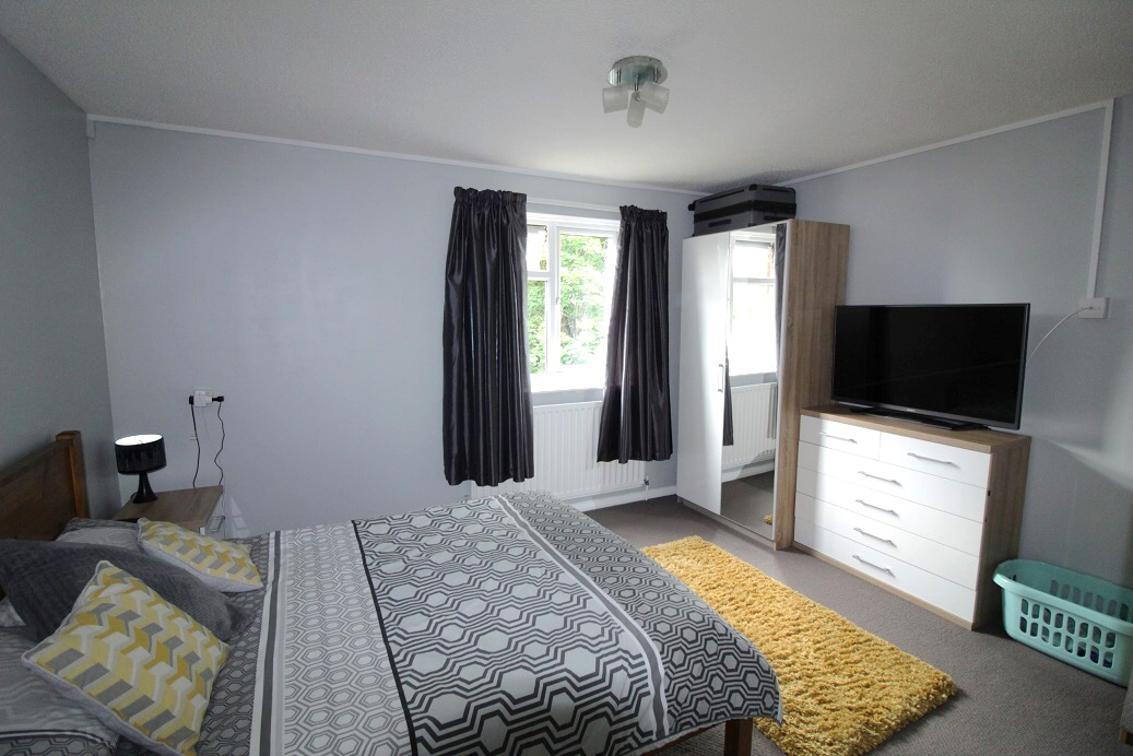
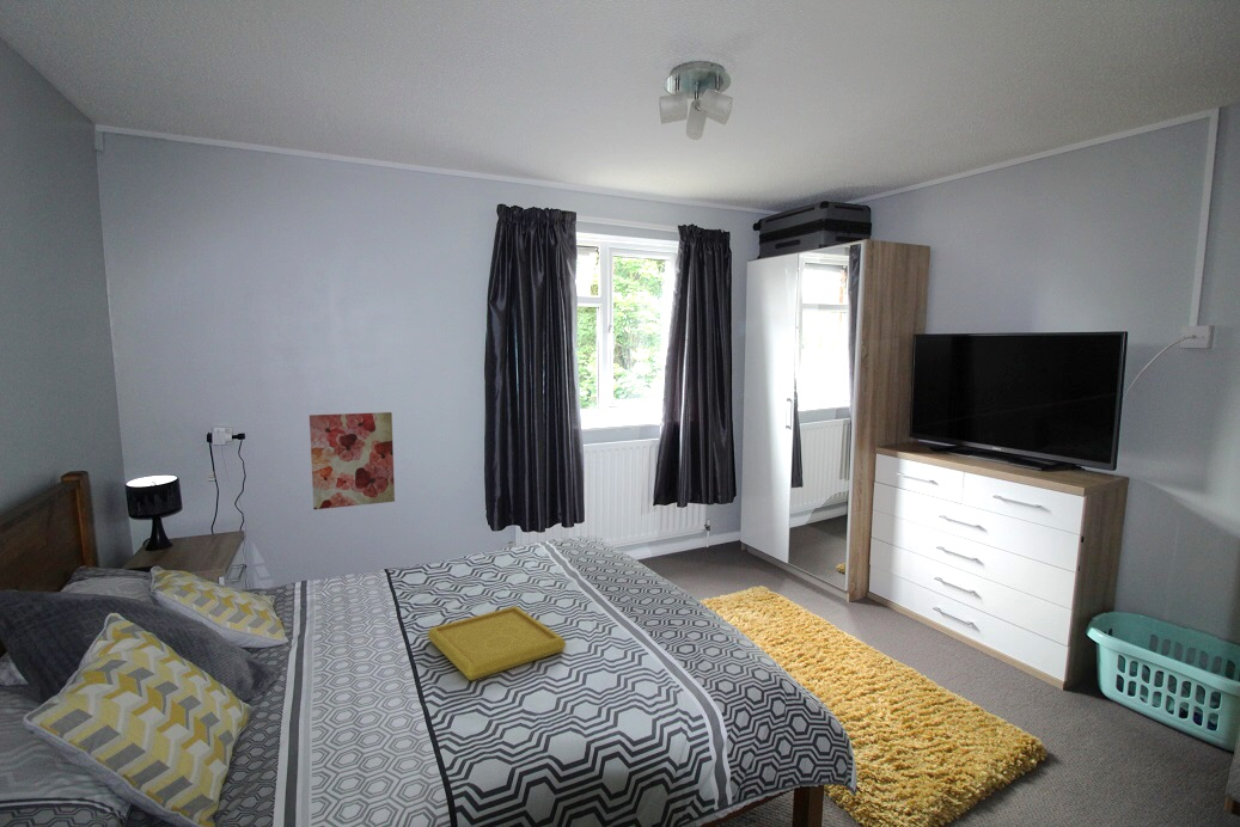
+ serving tray [426,605,567,681]
+ wall art [309,411,396,510]
